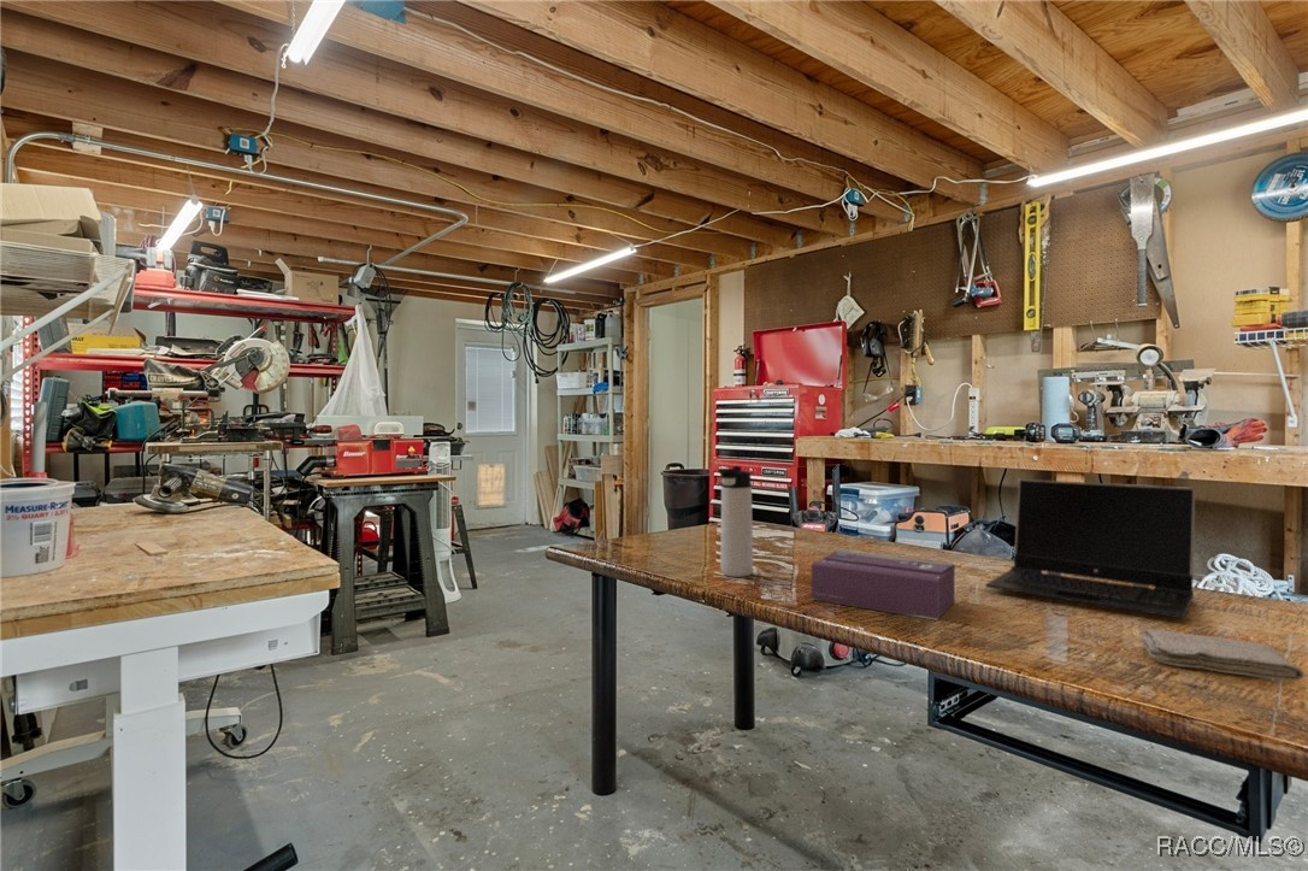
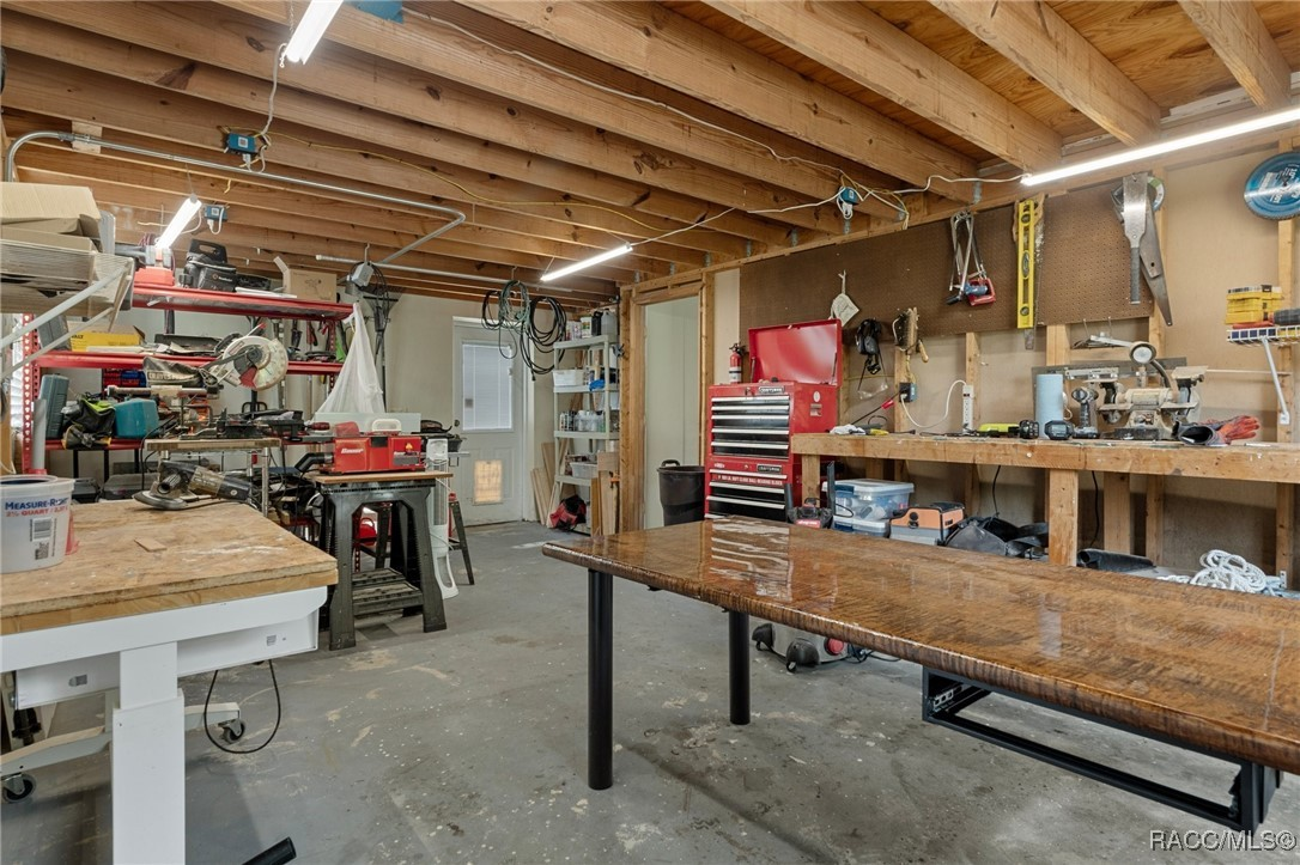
- washcloth [1138,628,1306,682]
- laptop computer [984,478,1196,619]
- tissue box [811,549,956,622]
- thermos bottle [717,465,754,578]
